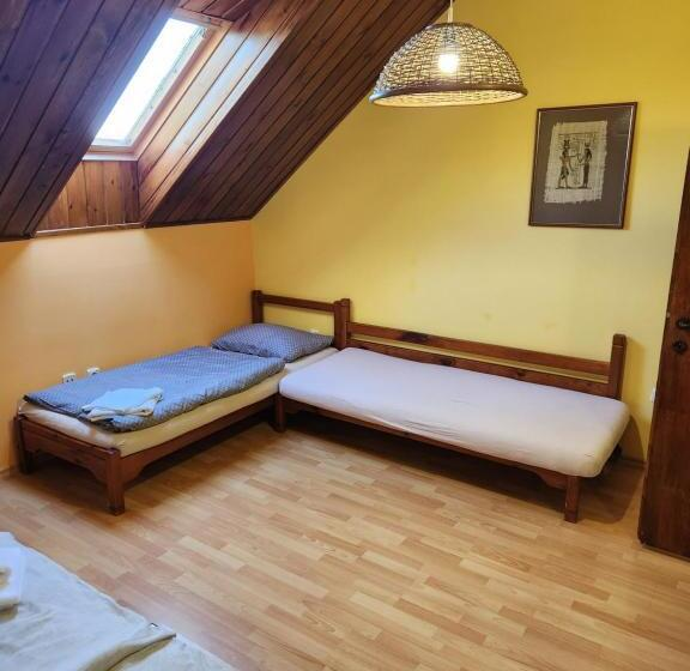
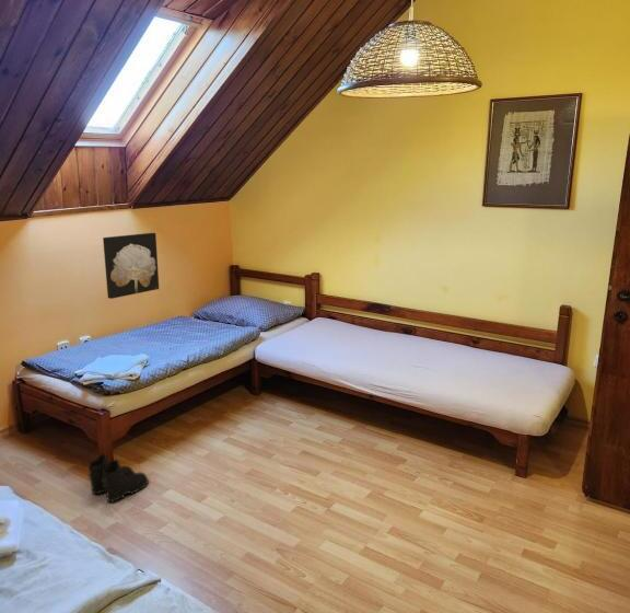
+ wall art [102,232,160,300]
+ boots [86,453,150,502]
